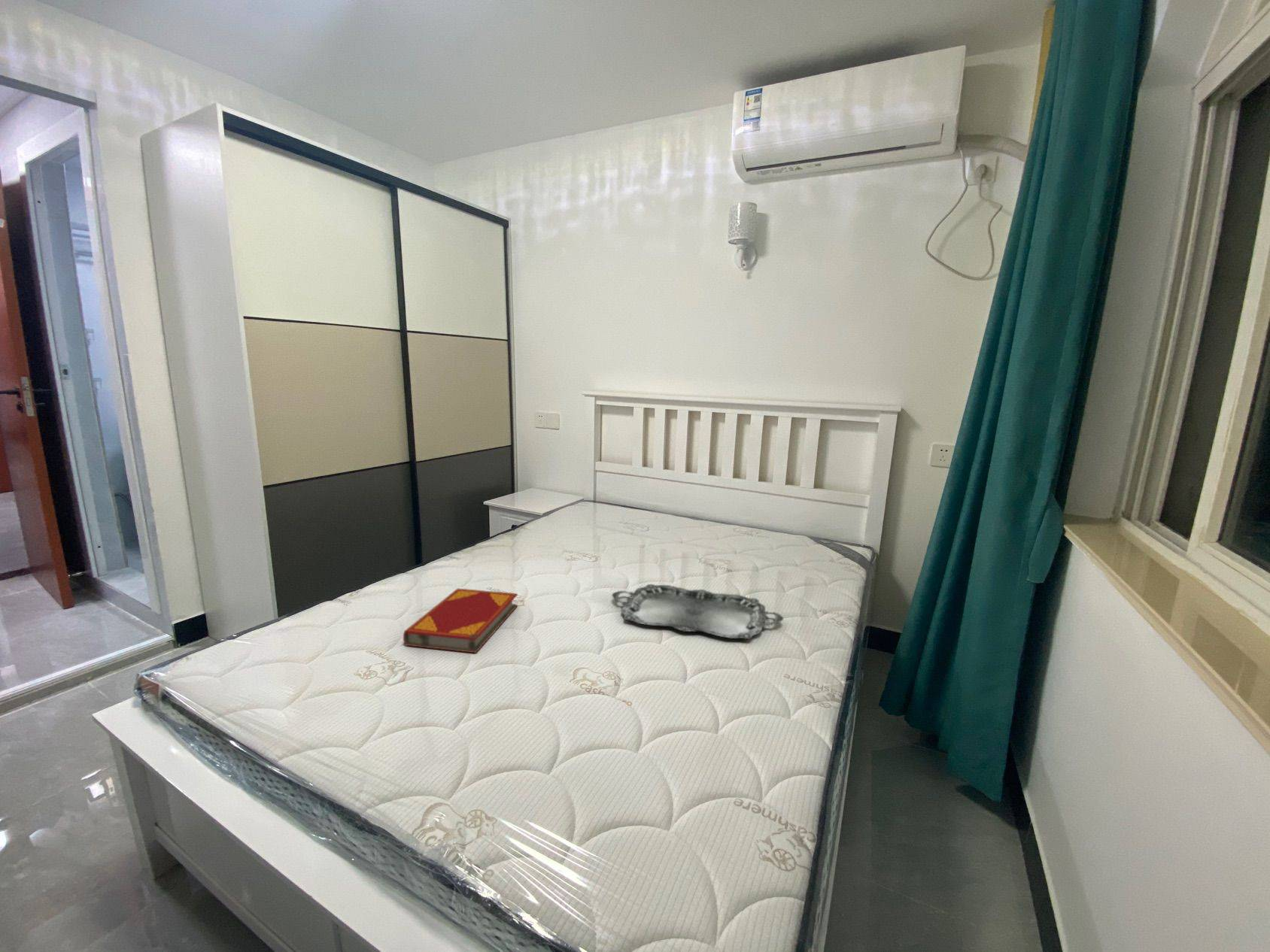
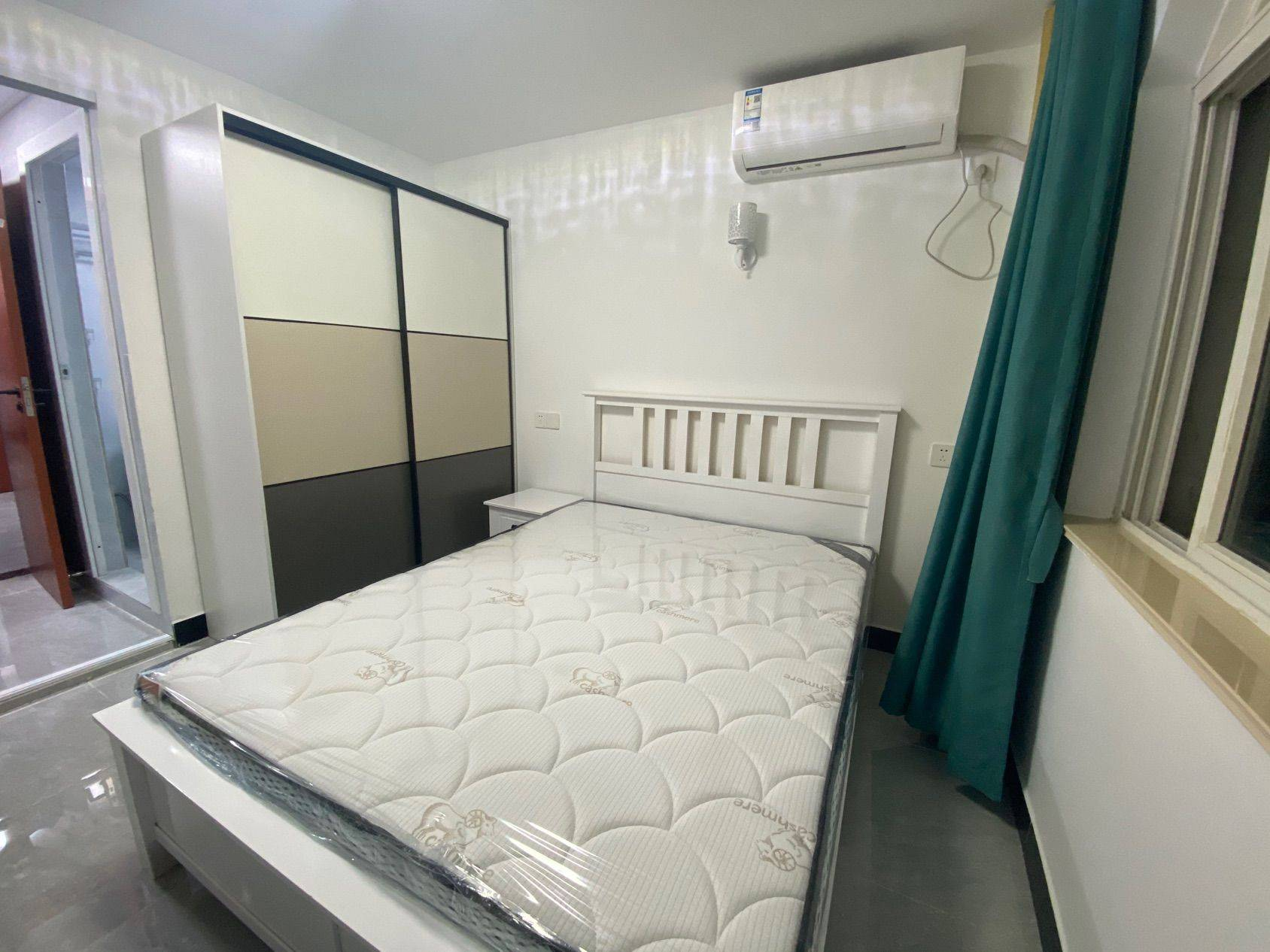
- hardback book [403,588,518,653]
- serving tray [611,584,784,640]
